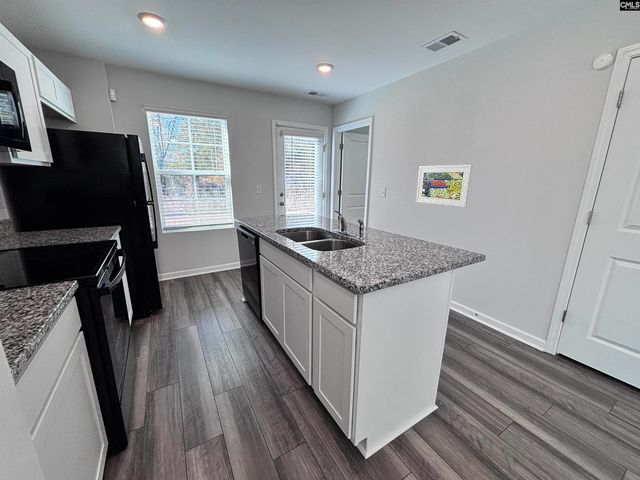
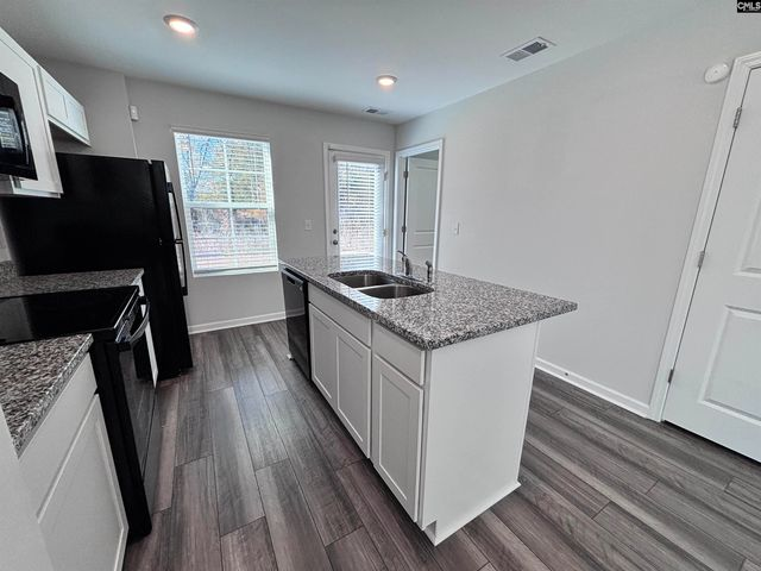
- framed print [415,163,473,208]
